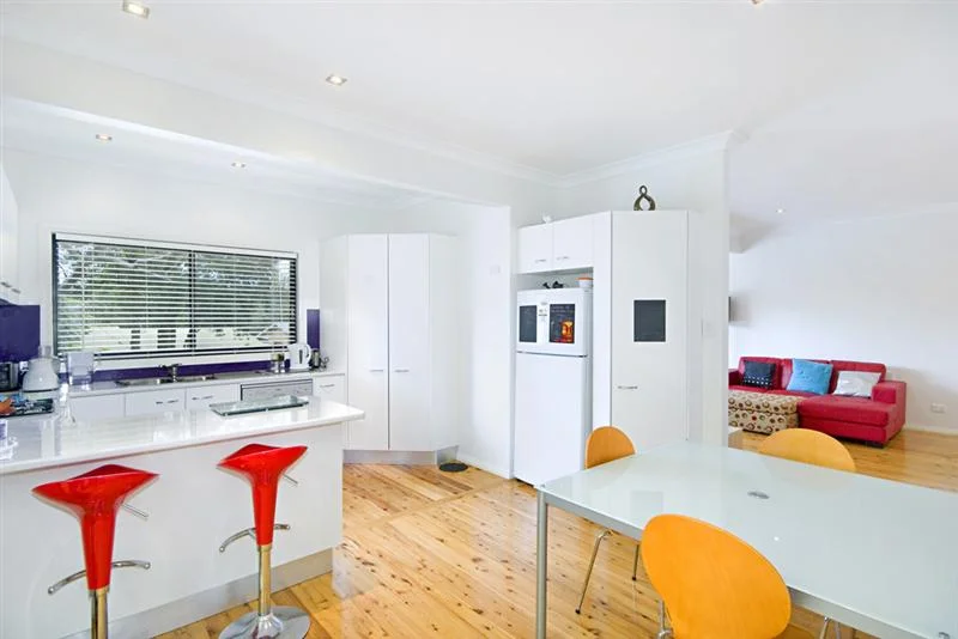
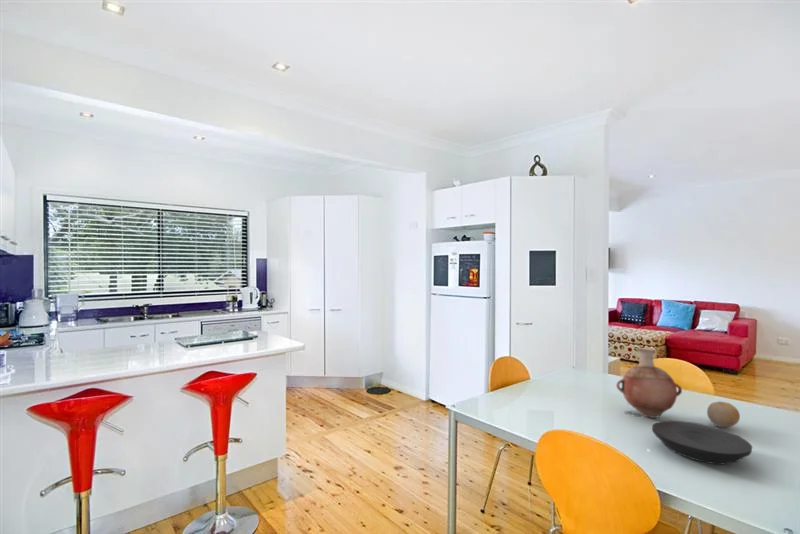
+ plate [651,420,753,465]
+ fruit [706,400,741,428]
+ vase [615,347,683,419]
